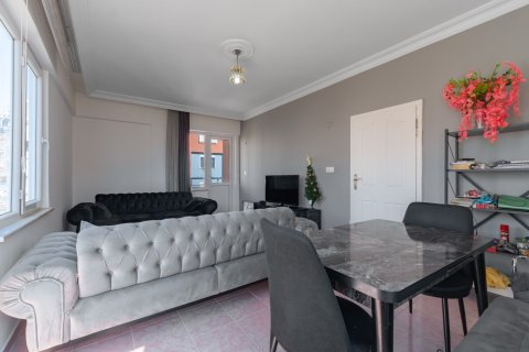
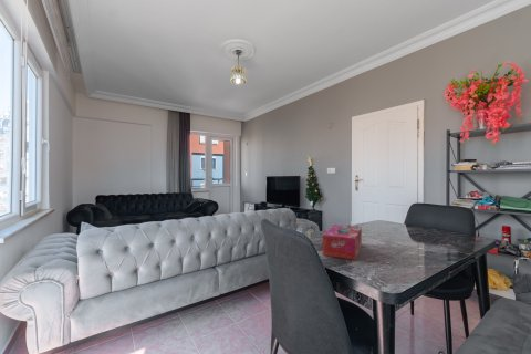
+ tissue box [322,223,363,261]
